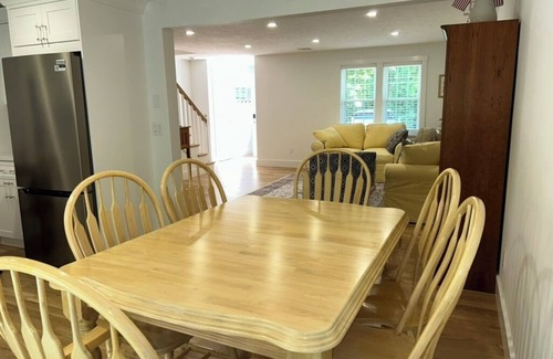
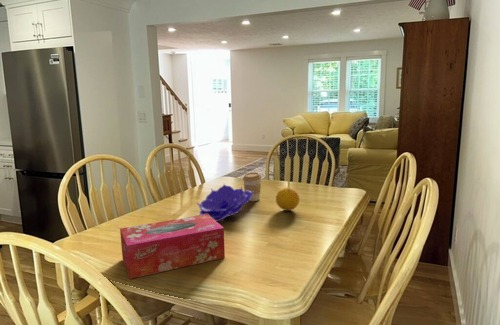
+ tissue box [119,214,226,280]
+ fruit [275,187,300,212]
+ coffee cup [242,171,263,202]
+ decorative bowl [196,183,254,222]
